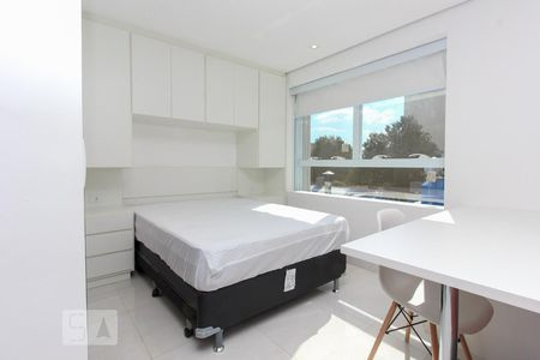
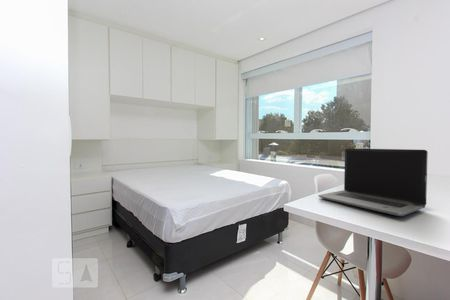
+ laptop computer [317,147,429,217]
